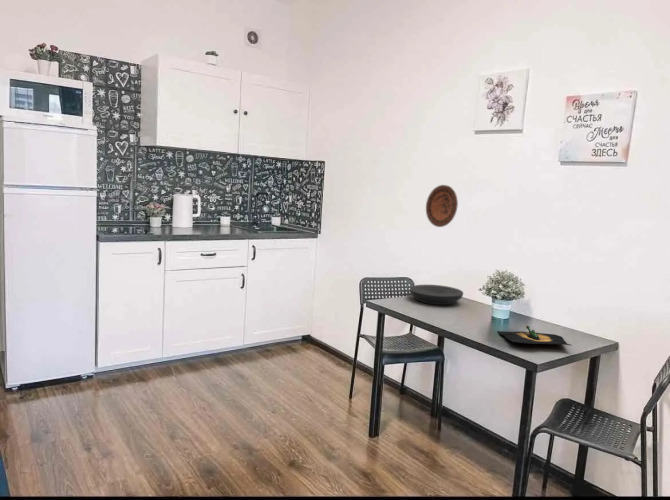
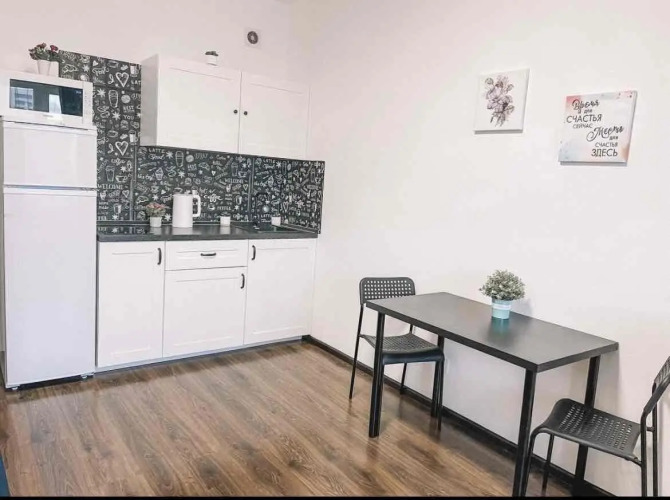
- plate [409,284,464,306]
- tequila [497,324,573,347]
- decorative plate [425,184,459,228]
